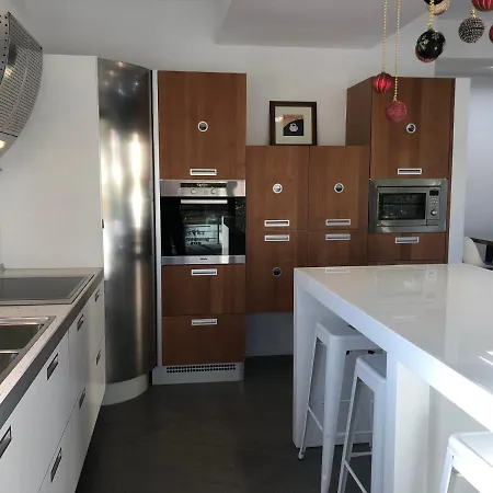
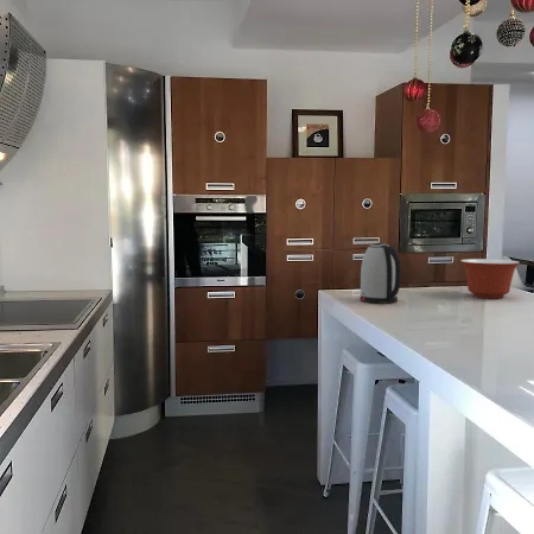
+ mixing bowl [459,258,521,299]
+ kettle [358,242,402,304]
